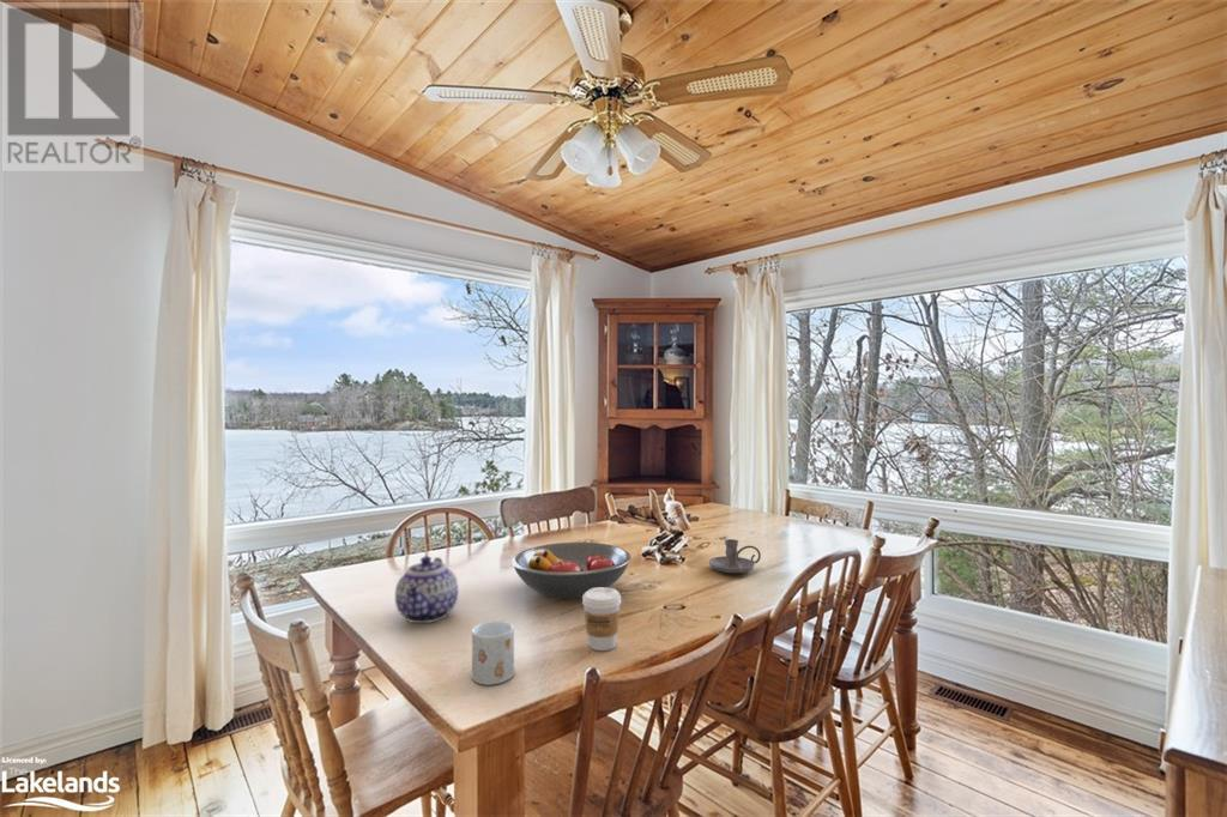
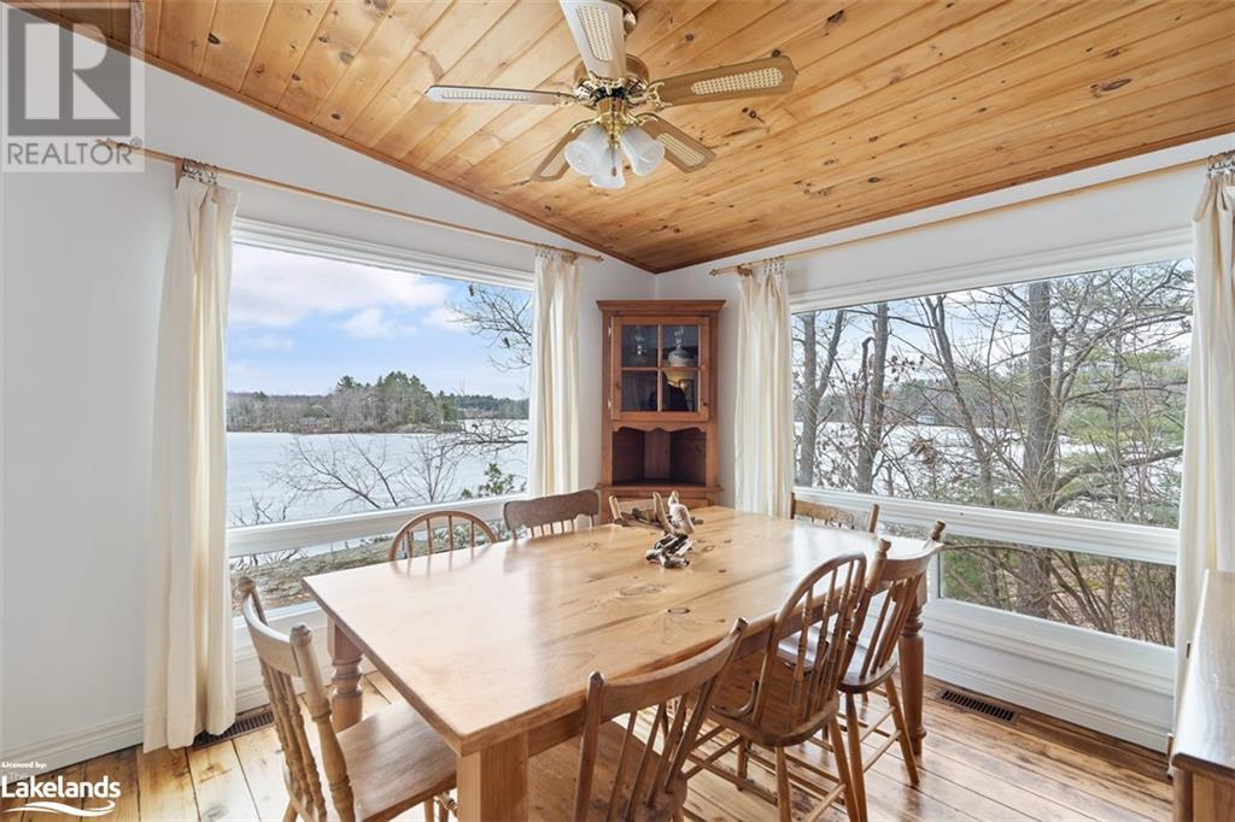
- coffee cup [581,587,623,652]
- teapot [394,555,459,624]
- mug [471,619,515,685]
- fruit bowl [510,541,633,600]
- candle holder [708,538,762,574]
